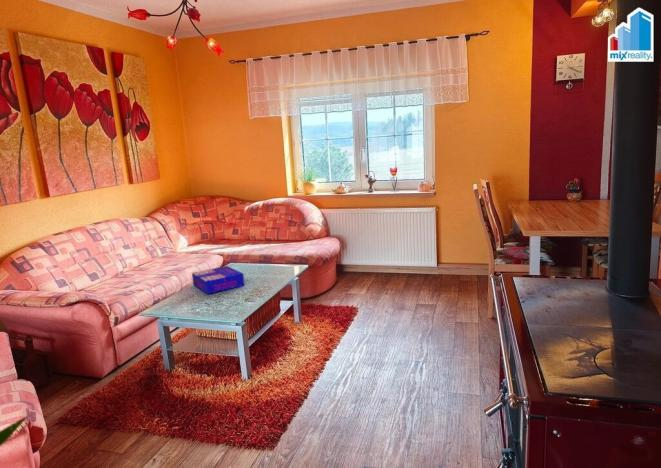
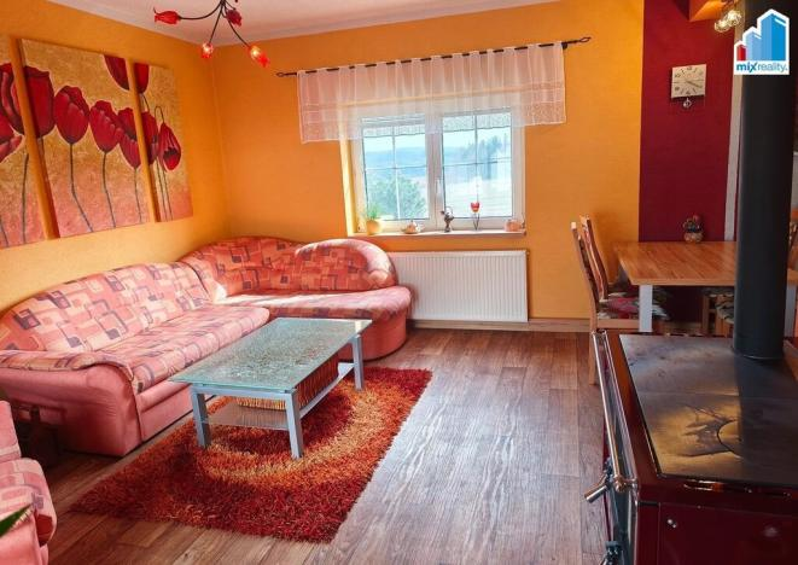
- board game [191,265,245,295]
